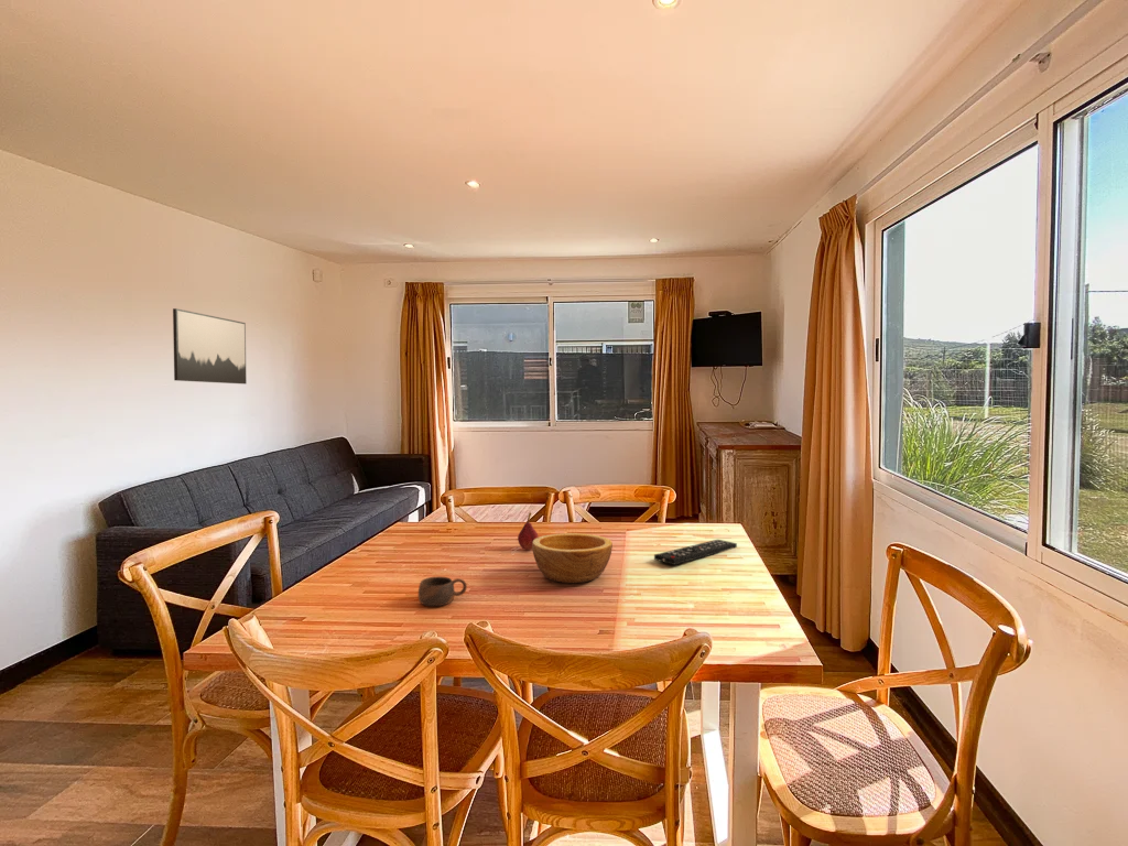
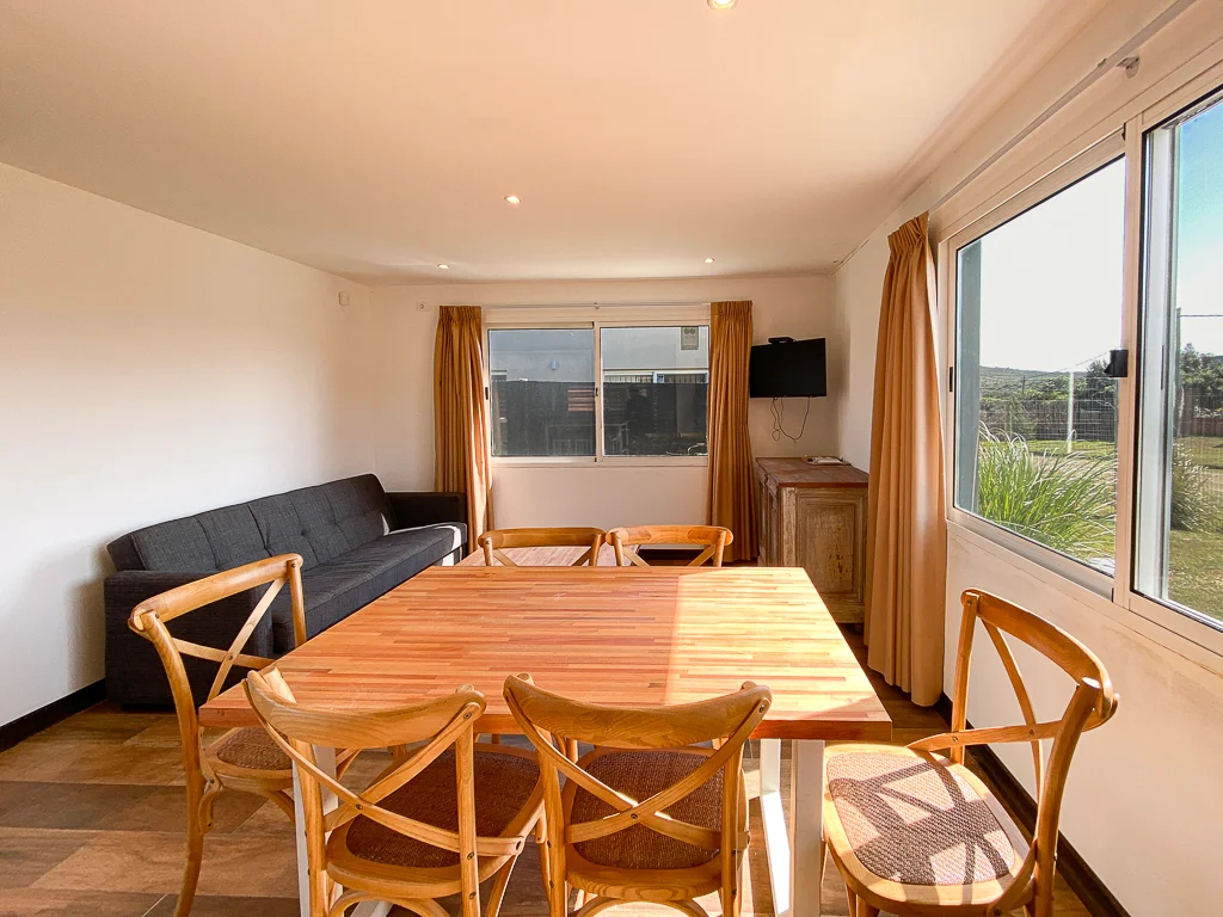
- remote control [653,539,738,566]
- wall art [172,307,248,384]
- cup [417,576,468,607]
- bowl [531,532,614,584]
- fruit [517,512,540,551]
